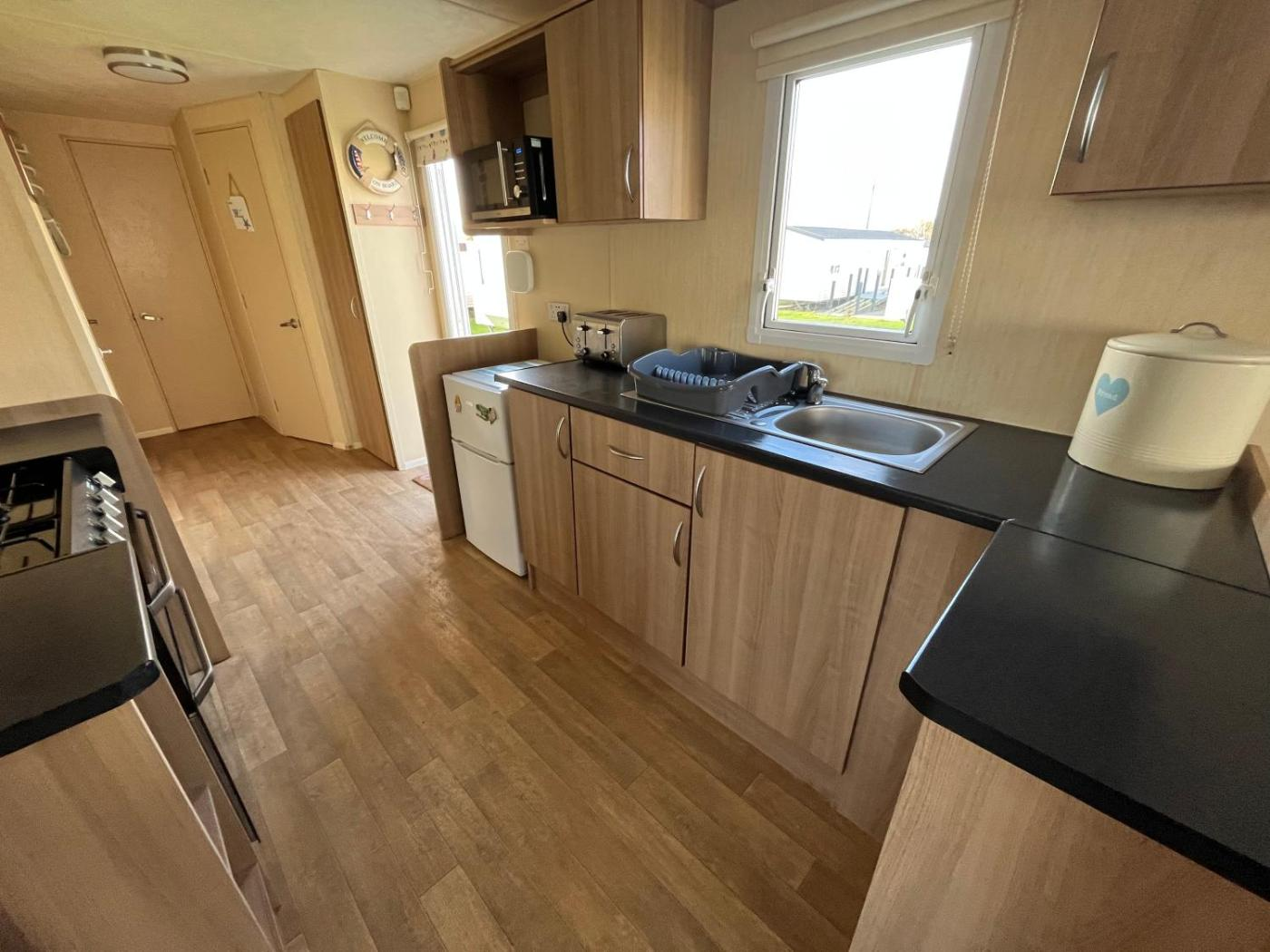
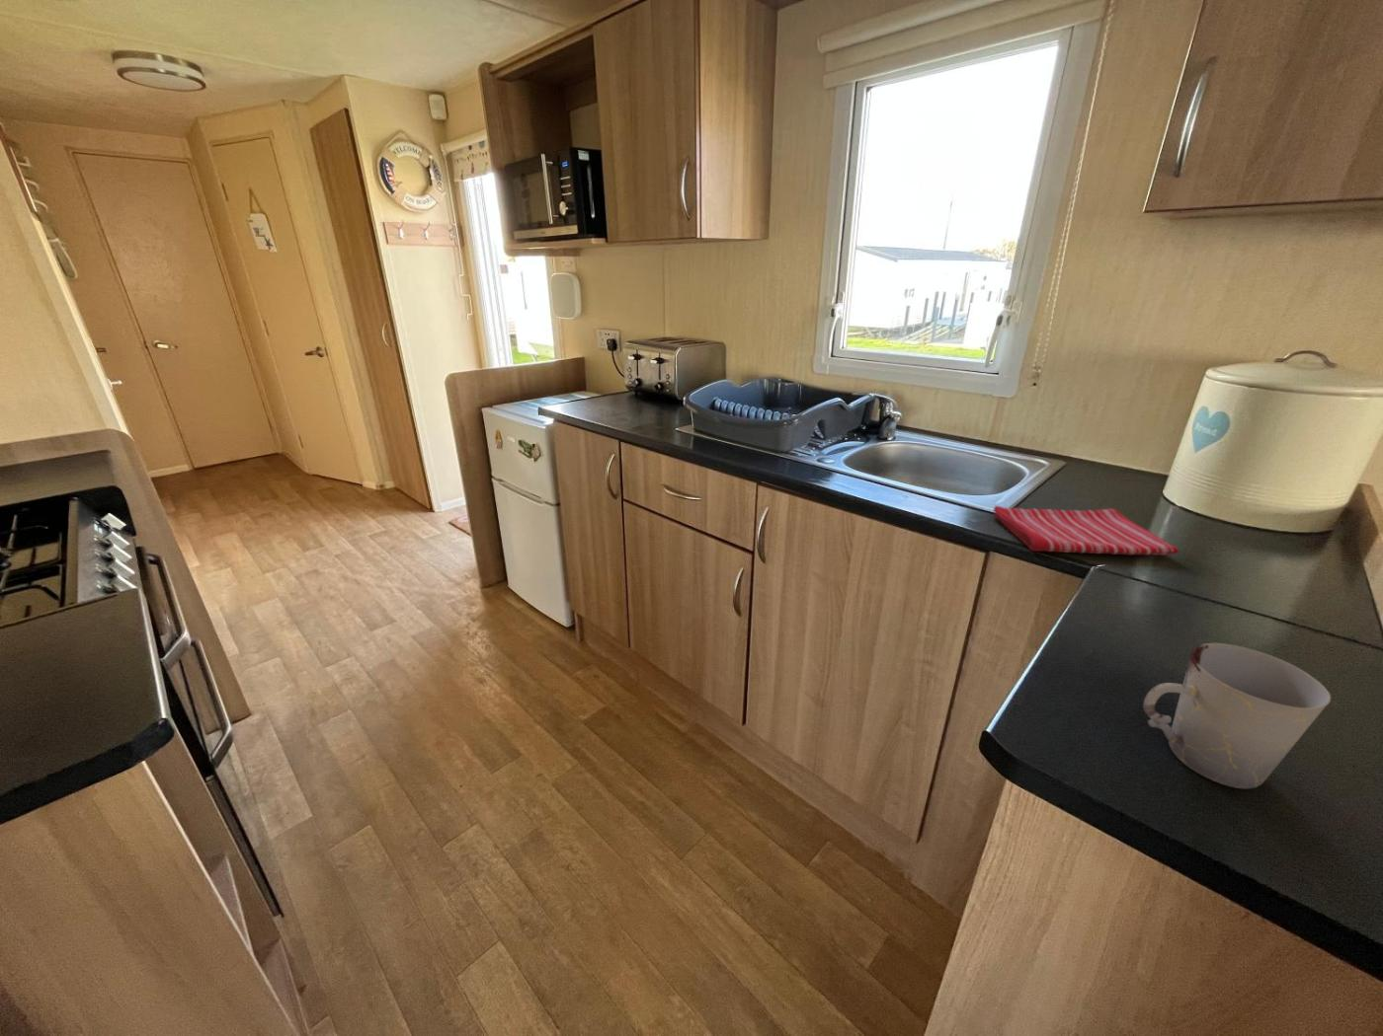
+ dish towel [993,505,1180,556]
+ cup [1142,642,1332,789]
